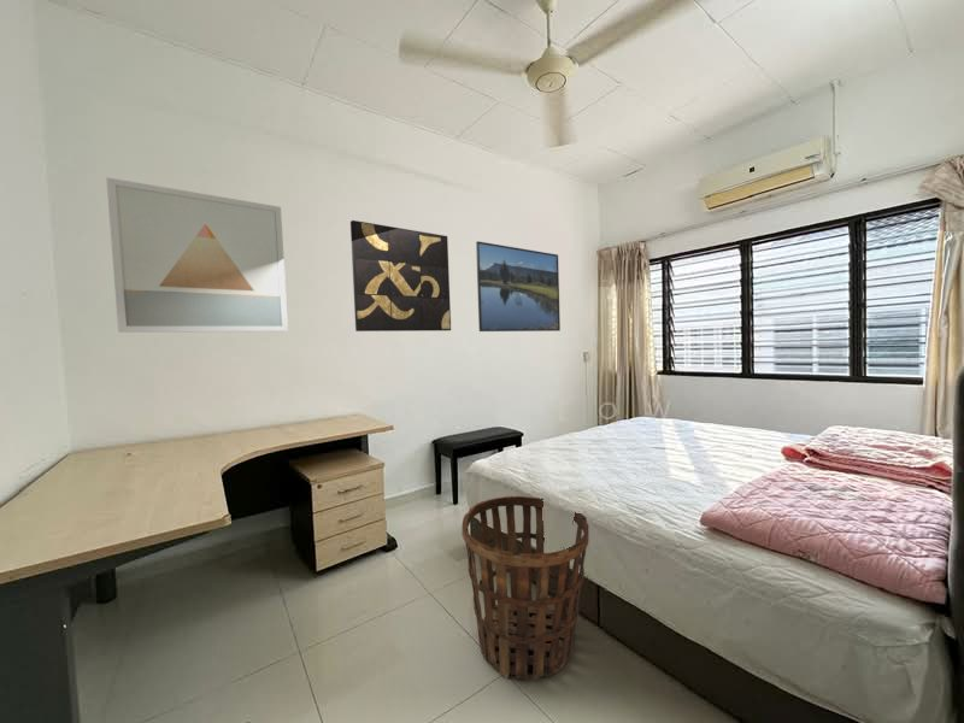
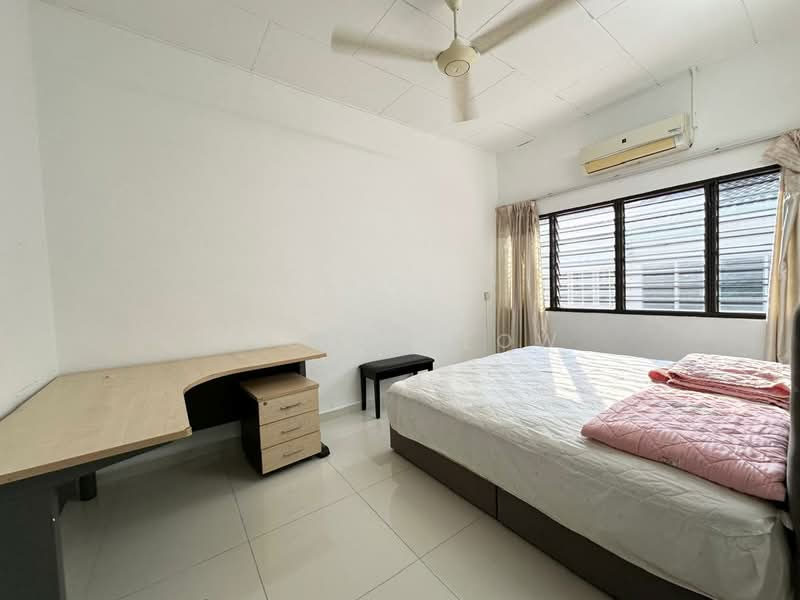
- wall art [349,219,452,333]
- wall art [105,176,289,334]
- basket [460,495,590,681]
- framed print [475,240,562,333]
